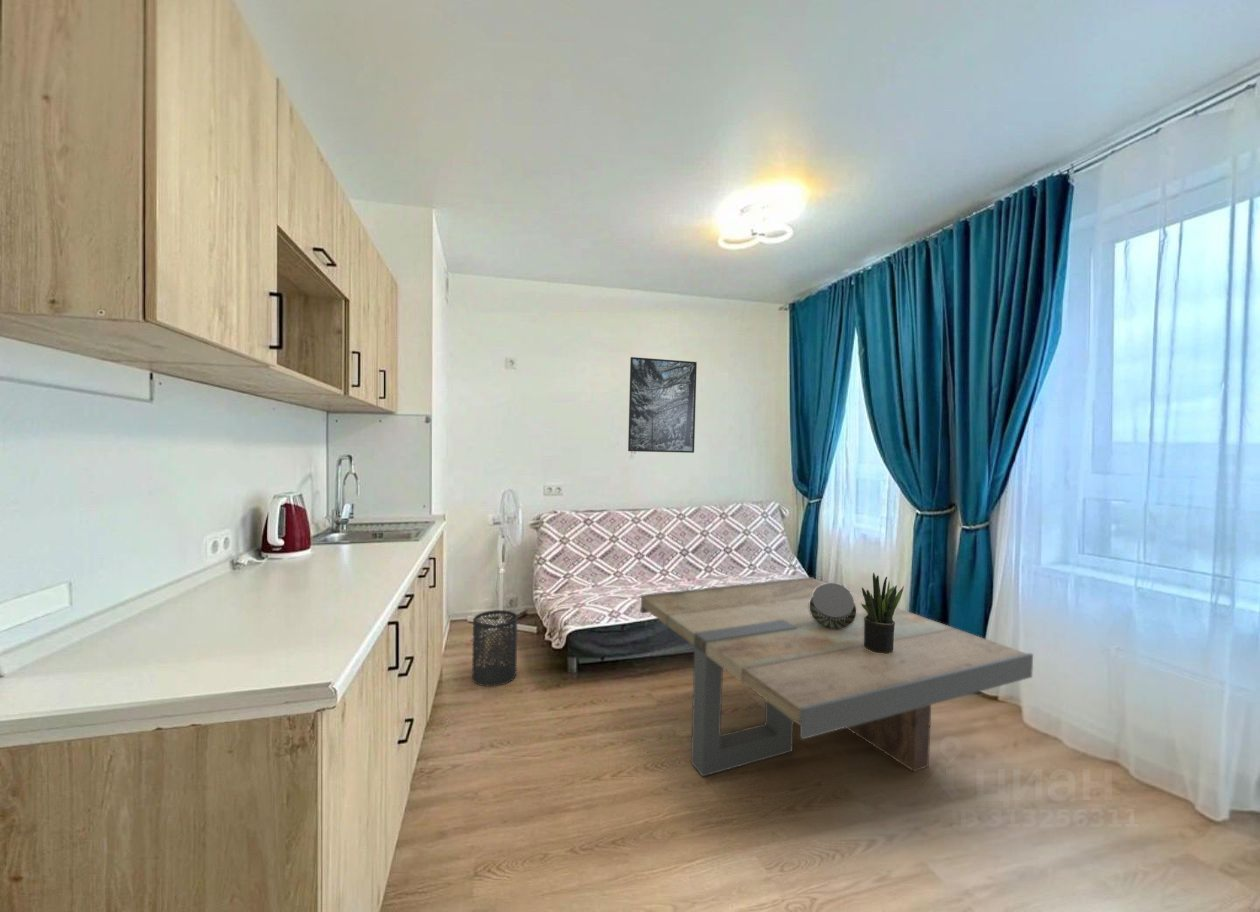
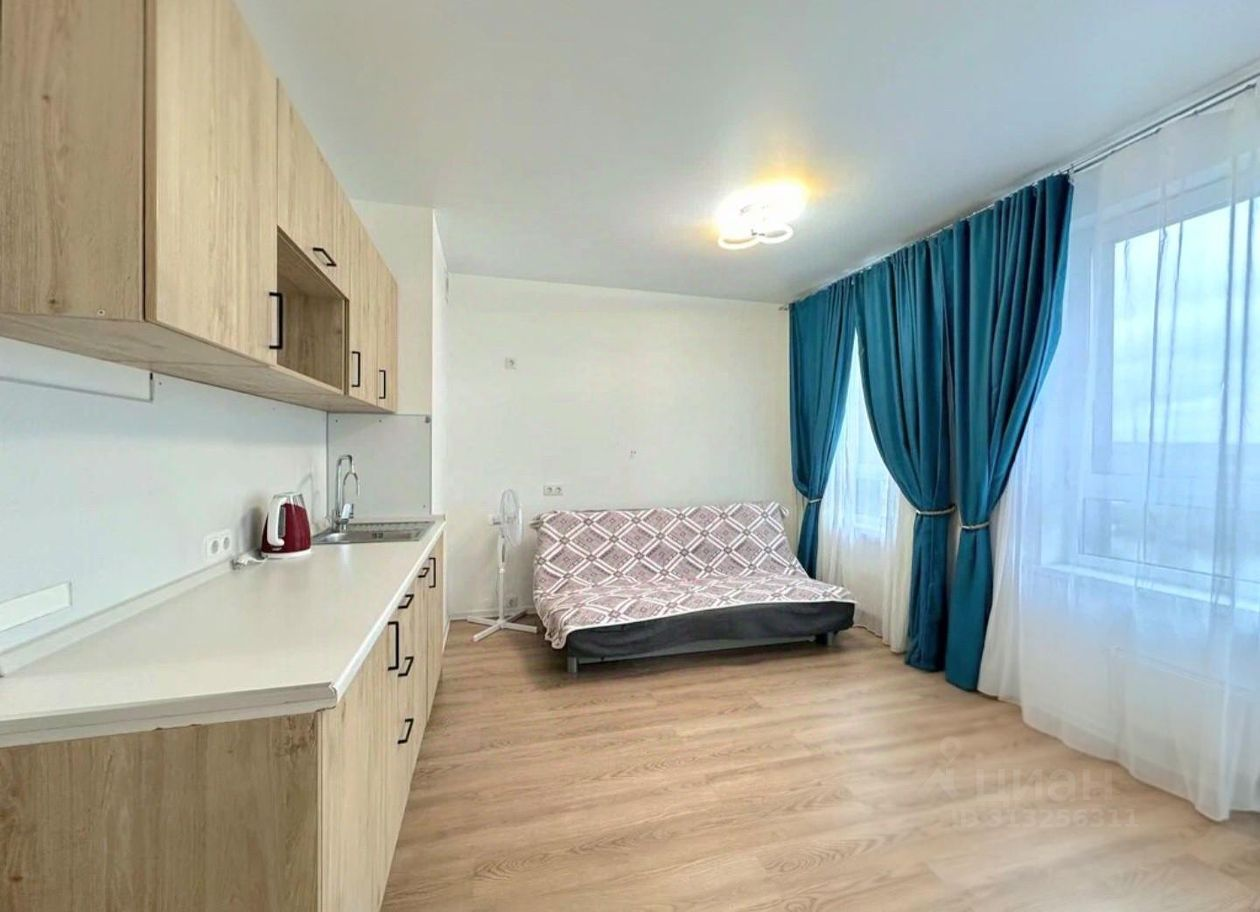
- trash can [471,609,519,688]
- drum [809,582,857,629]
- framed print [627,356,698,454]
- coffee table [640,576,1034,778]
- potted plant [861,572,905,654]
